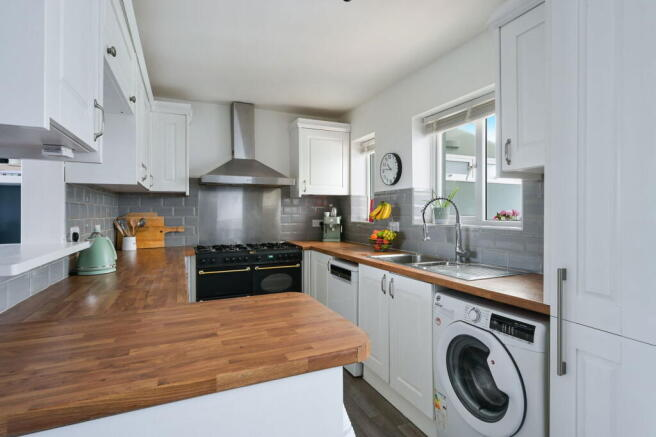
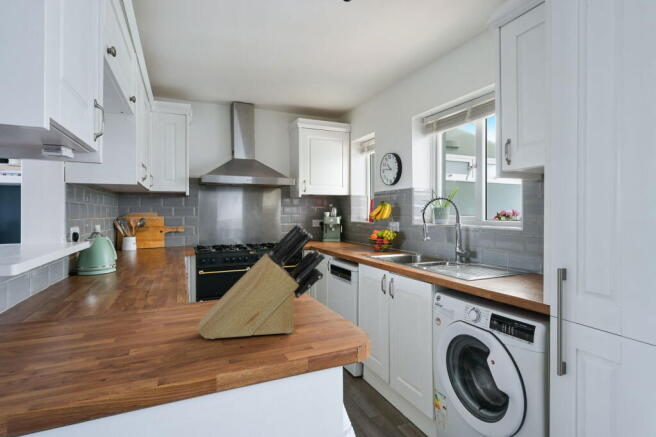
+ knife block [196,223,326,340]
